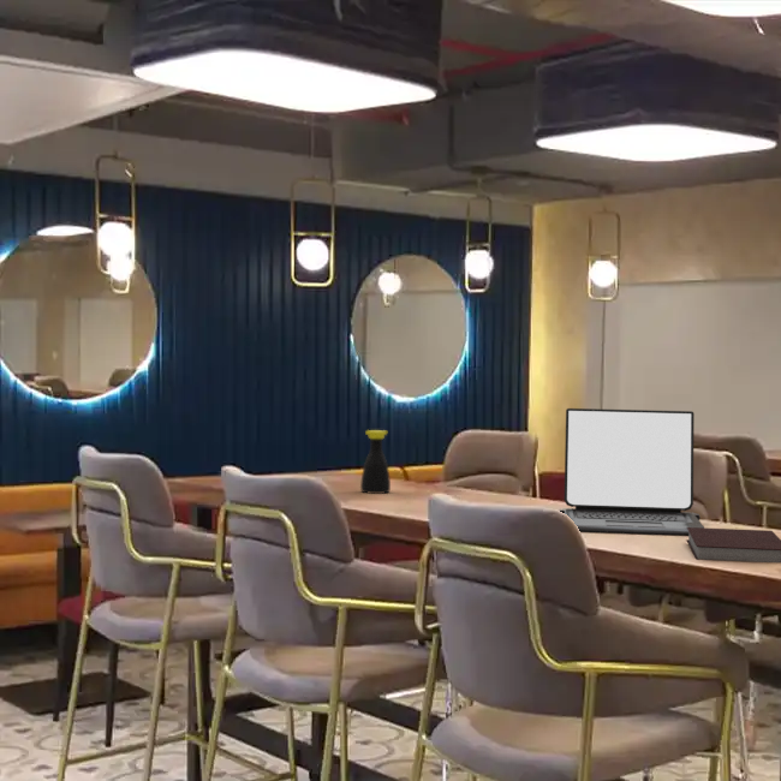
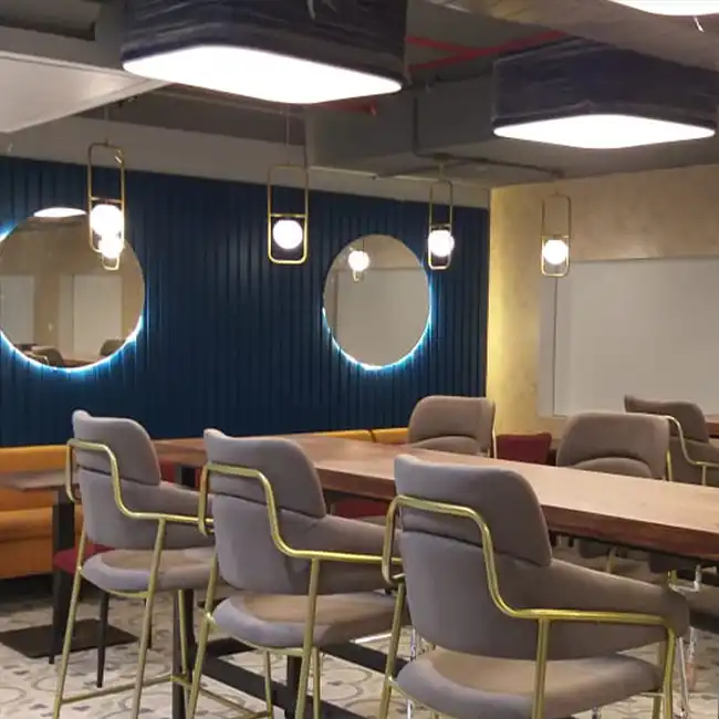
- notebook [685,526,781,564]
- bottle [359,429,392,495]
- laptop [559,407,705,537]
